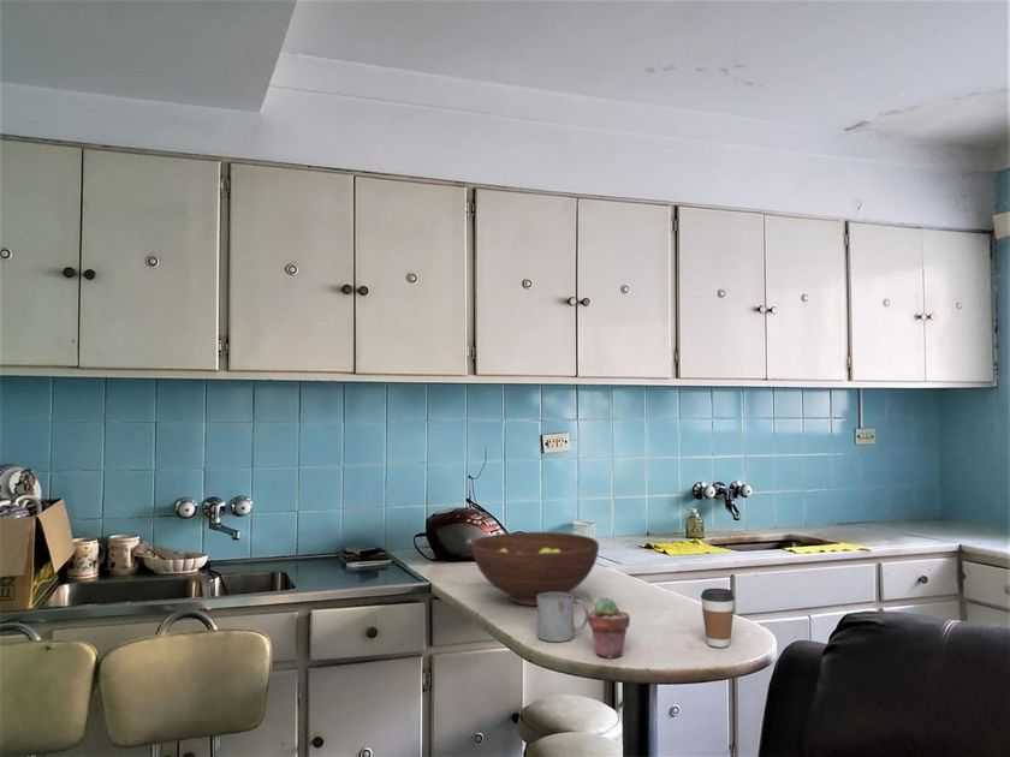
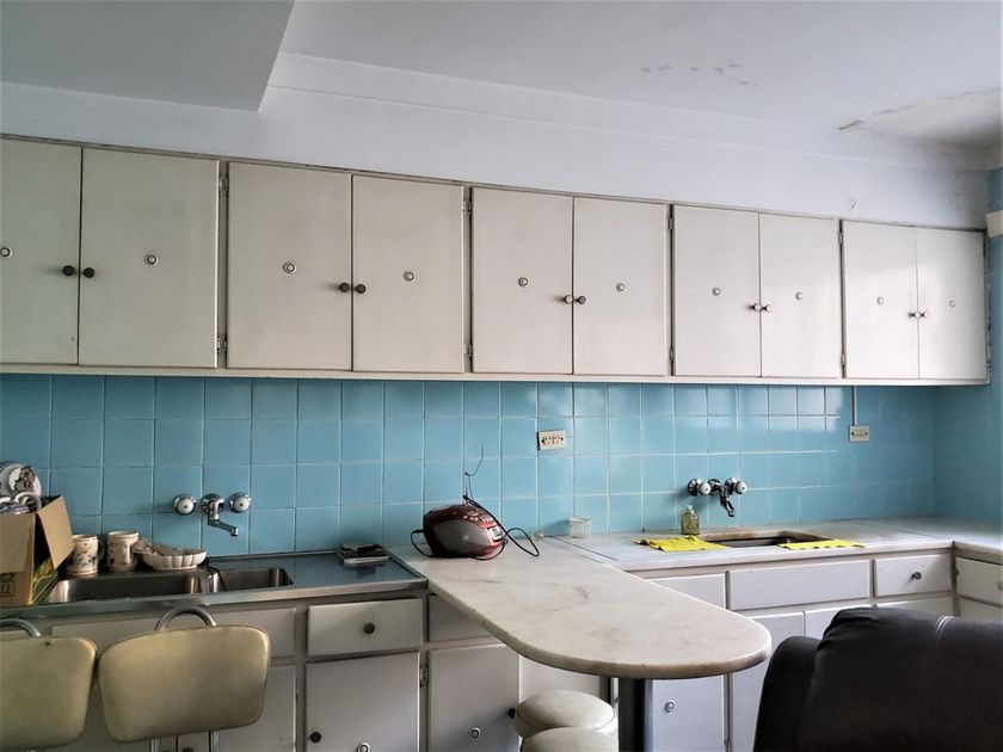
- fruit bowl [471,531,600,607]
- mug [536,592,589,643]
- coffee cup [700,588,736,649]
- potted succulent [587,596,631,660]
